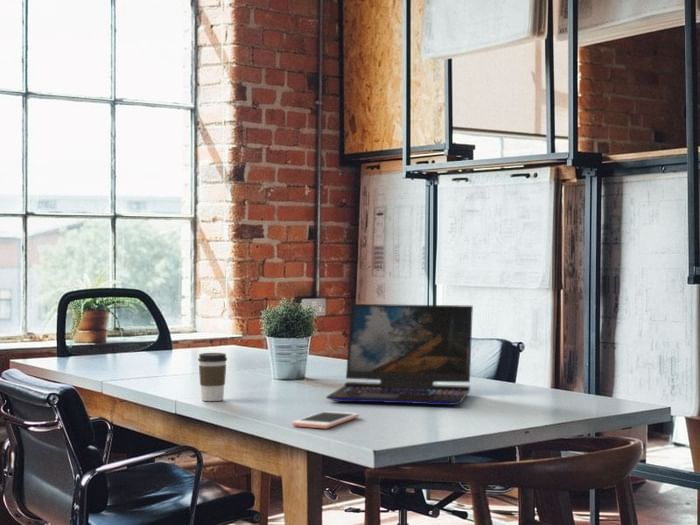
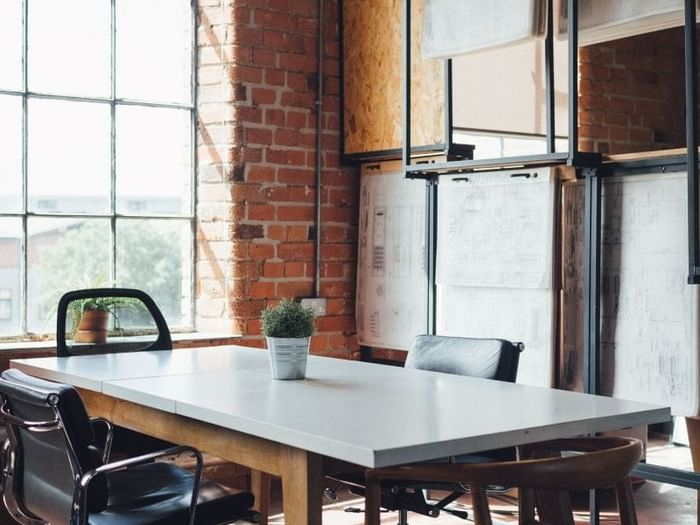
- coffee cup [197,352,228,402]
- cell phone [291,410,360,430]
- laptop [325,303,474,406]
